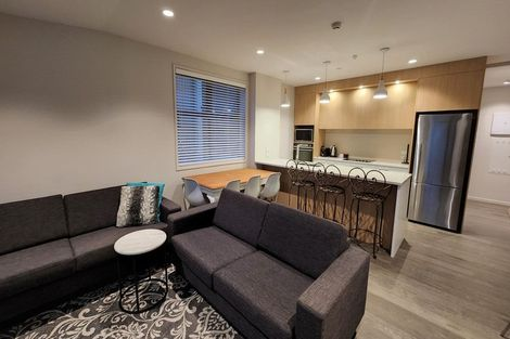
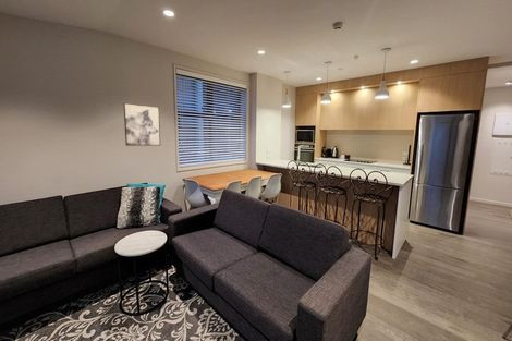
+ wall art [122,102,161,147]
